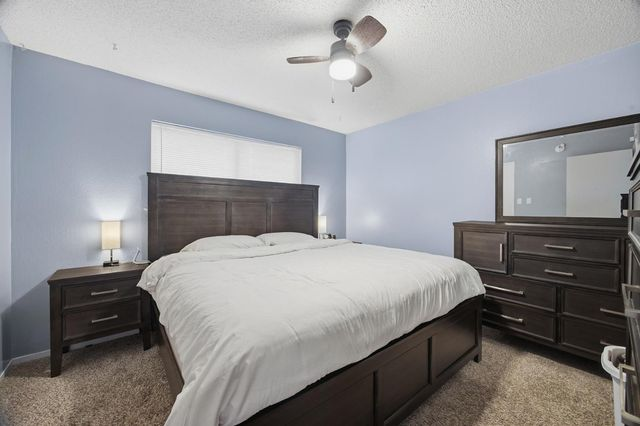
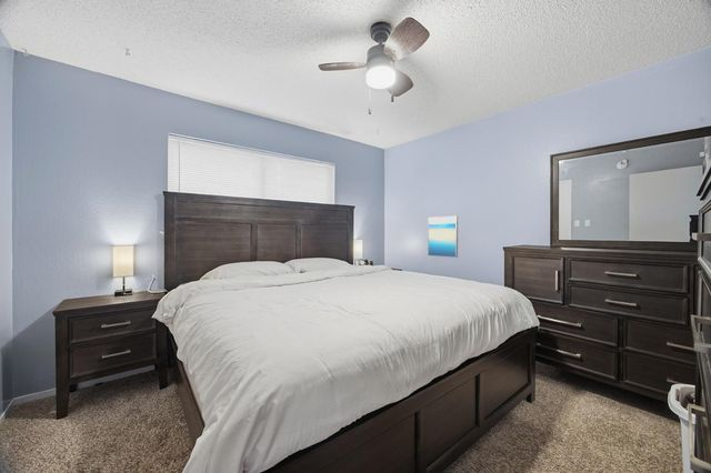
+ wall art [427,215,459,259]
